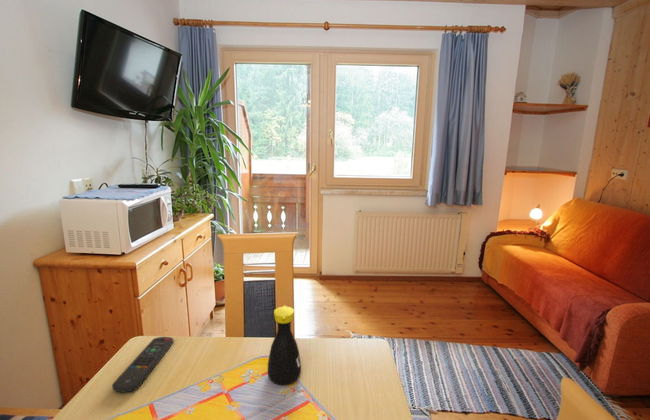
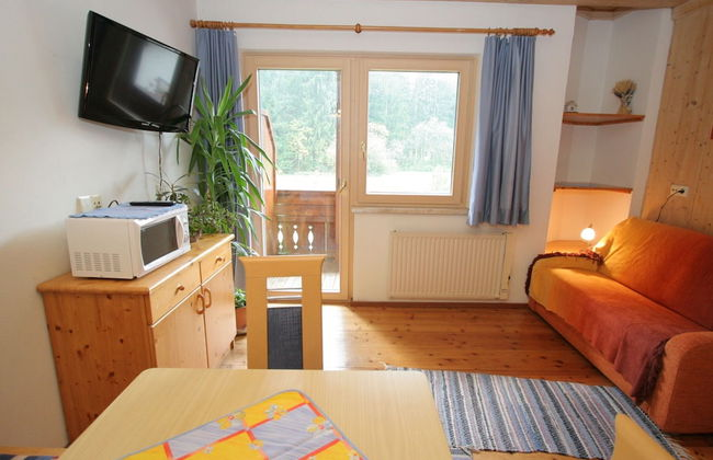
- remote control [111,336,175,393]
- bottle [267,304,302,386]
